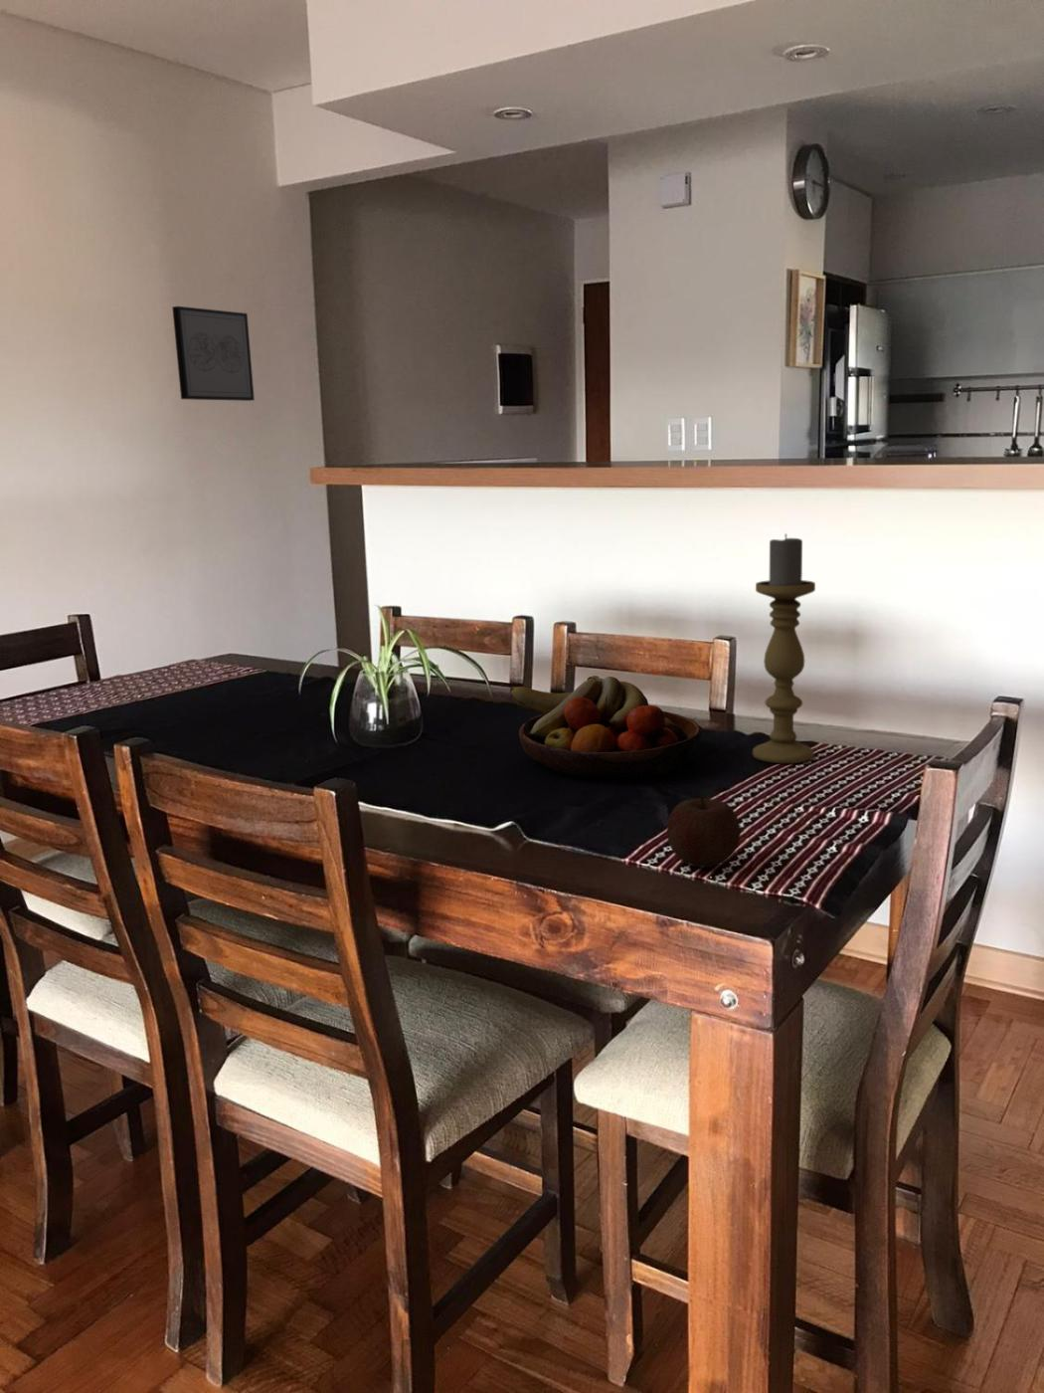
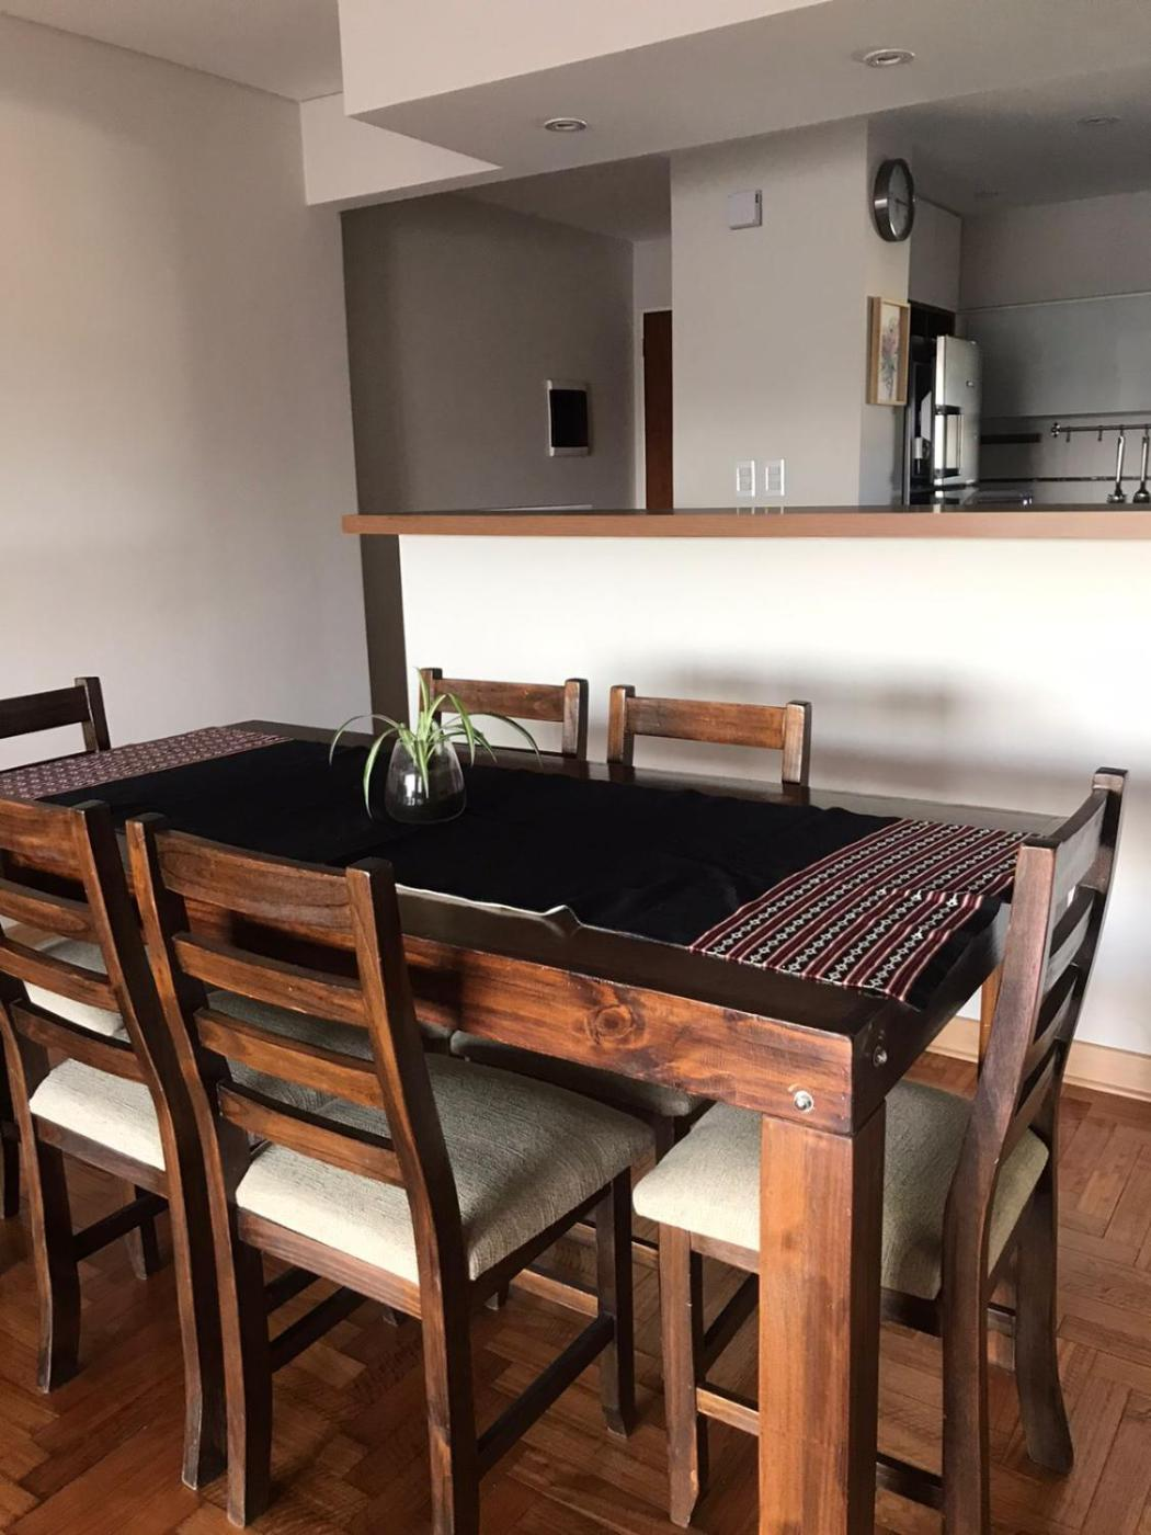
- apple [666,796,741,869]
- candle holder [751,532,816,765]
- fruit bowl [509,675,703,779]
- wall art [171,305,256,401]
